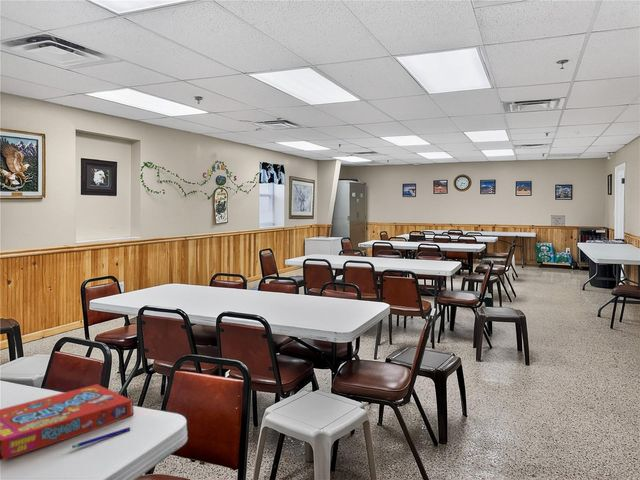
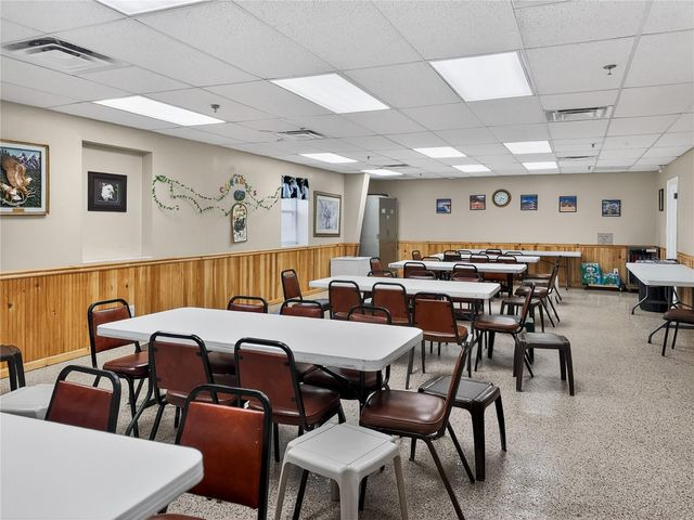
- pen [71,426,131,449]
- snack box [0,383,135,462]
